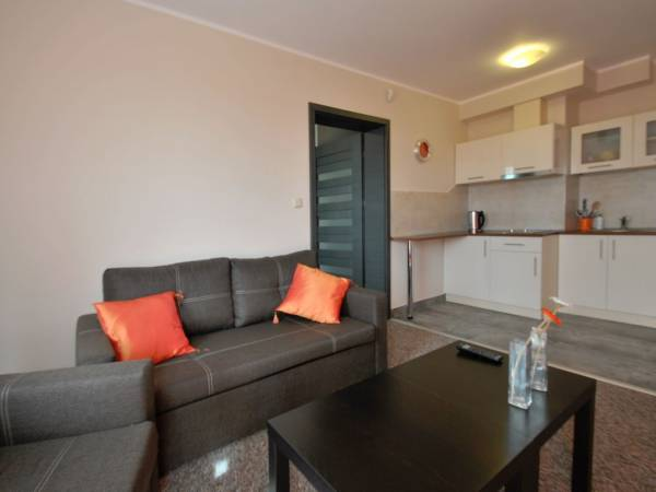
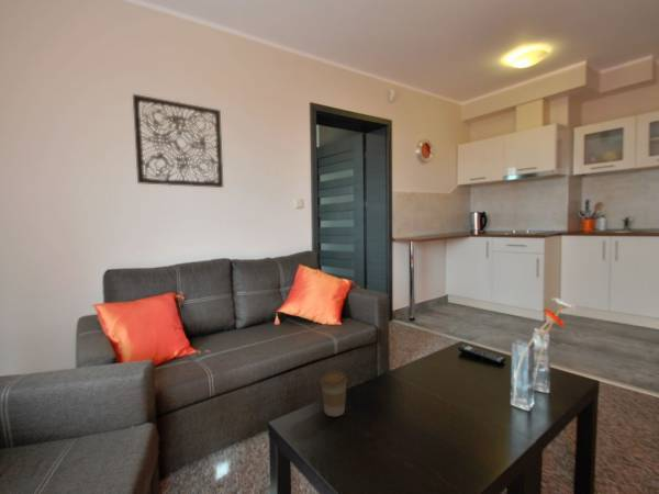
+ coffee cup [320,370,348,417]
+ wall art [132,93,224,189]
